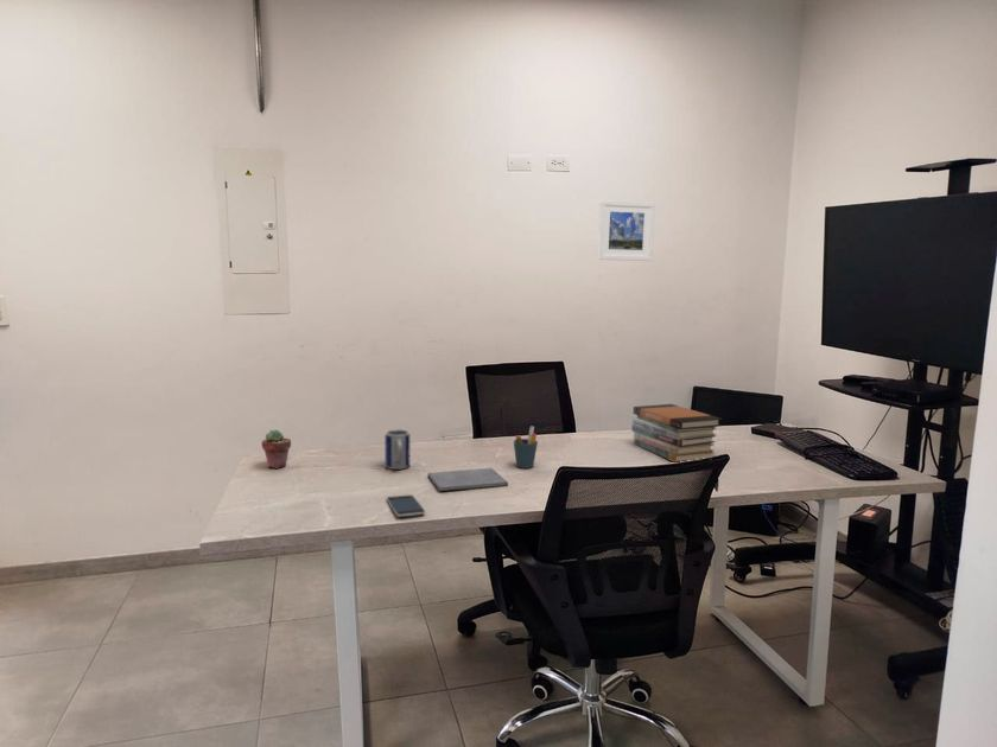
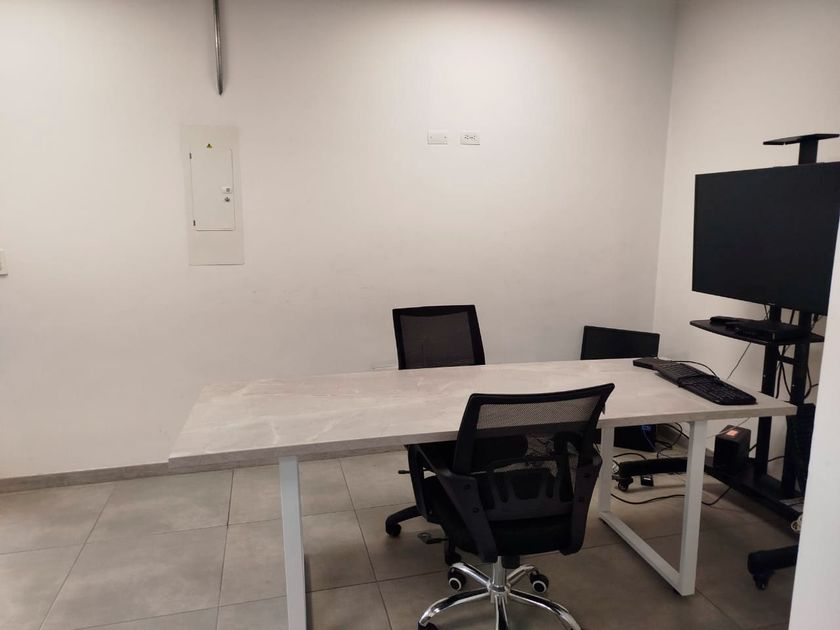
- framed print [596,199,656,262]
- pen holder [513,424,539,470]
- mug [383,428,411,471]
- potted succulent [261,429,292,470]
- book stack [630,403,723,464]
- smartphone [386,493,426,518]
- notepad [427,467,509,492]
